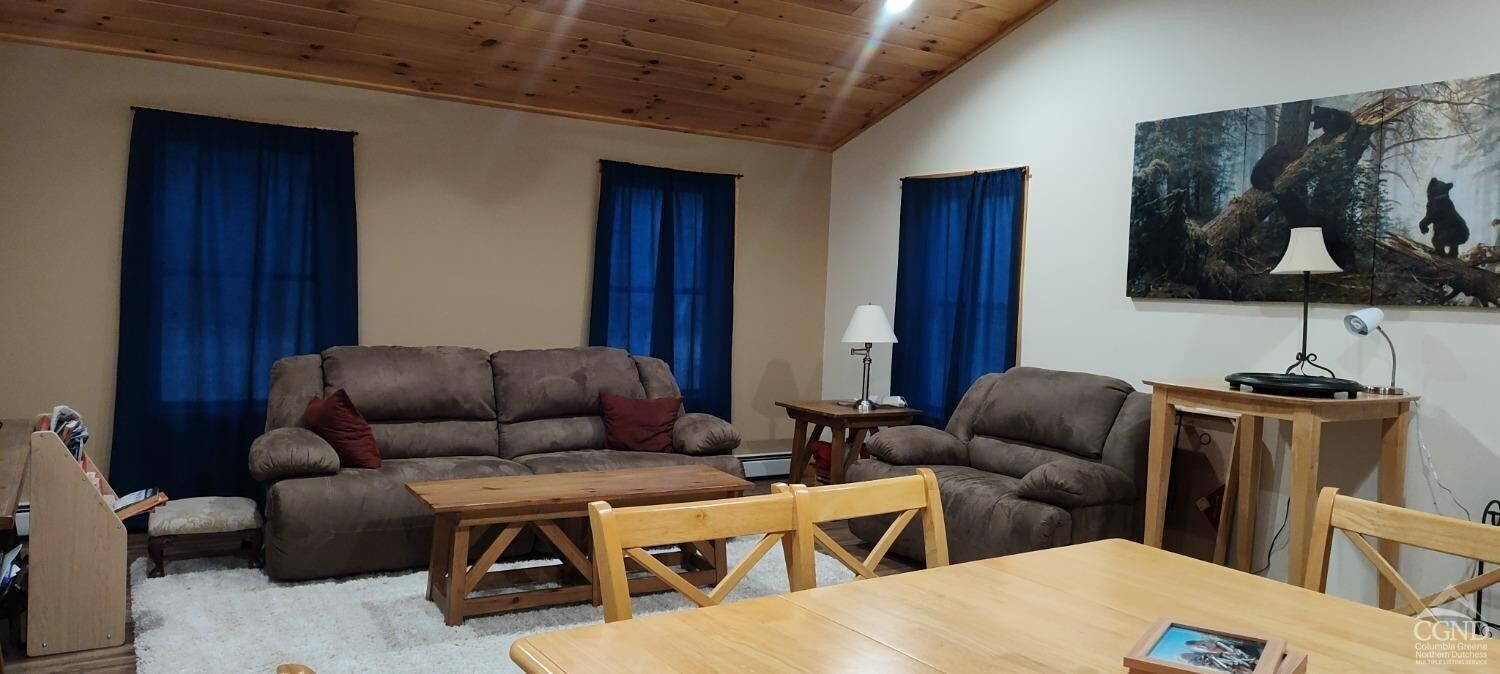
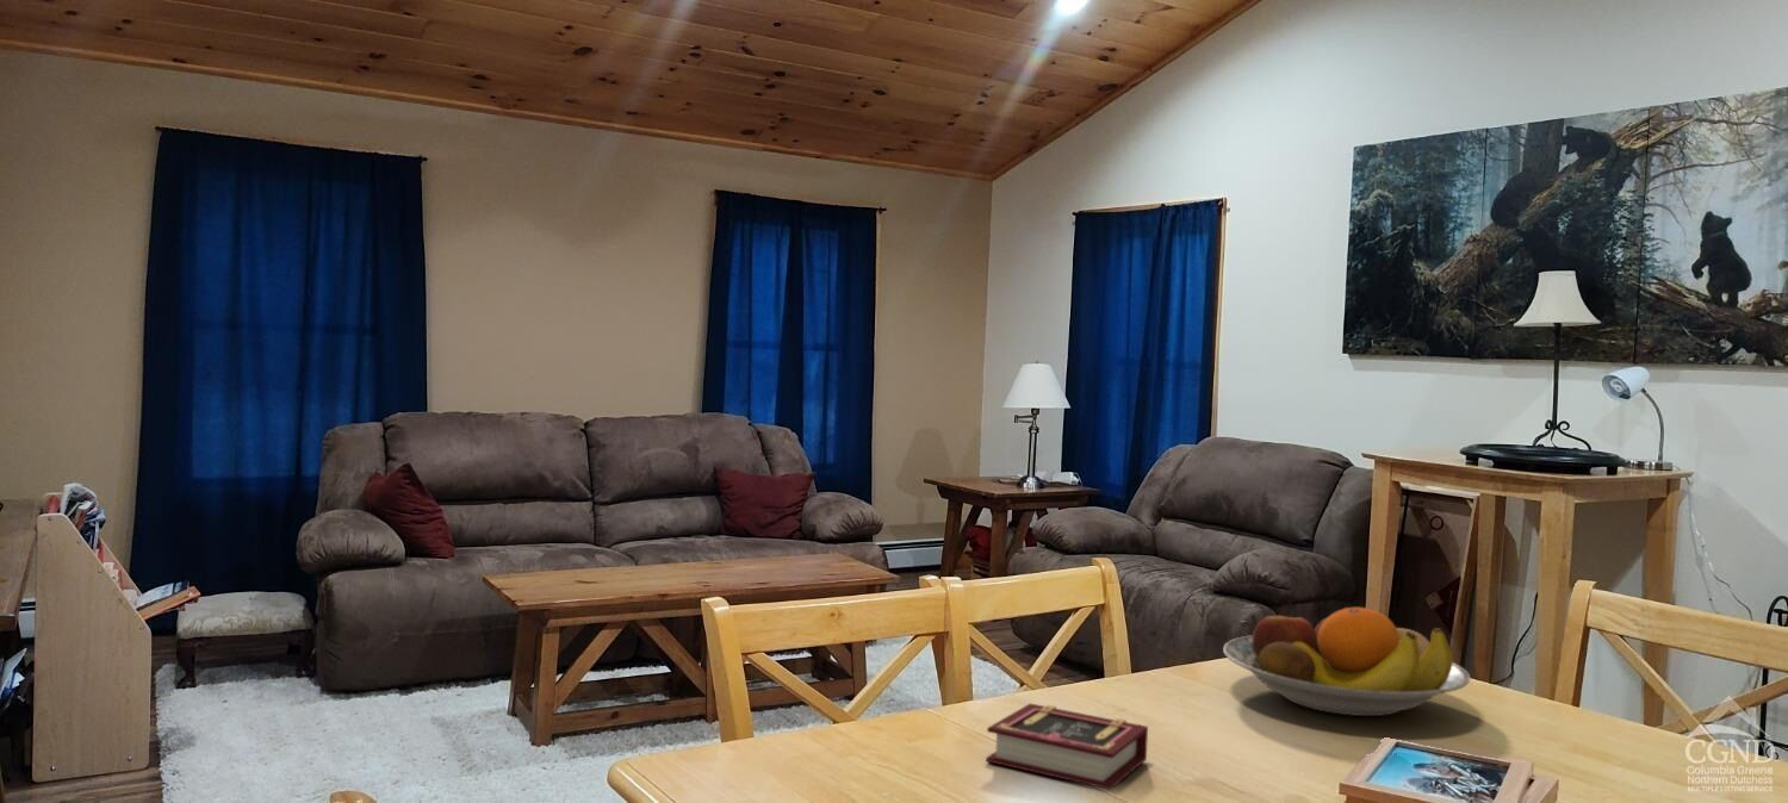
+ book [985,702,1149,791]
+ fruit bowl [1222,602,1471,717]
